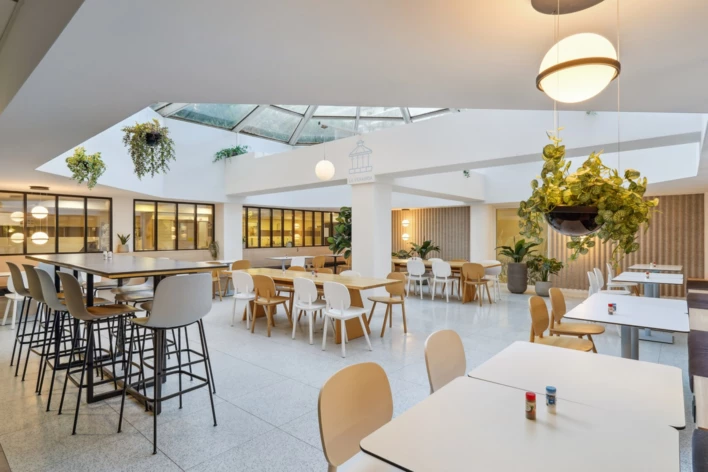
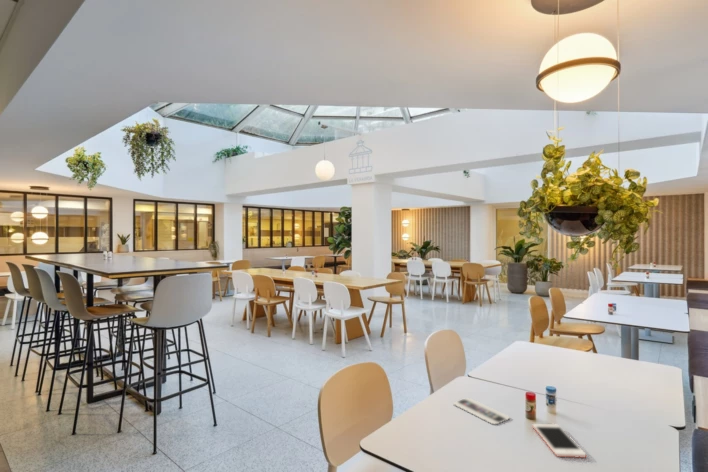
+ cell phone [532,423,587,459]
+ smartphone [452,397,511,425]
